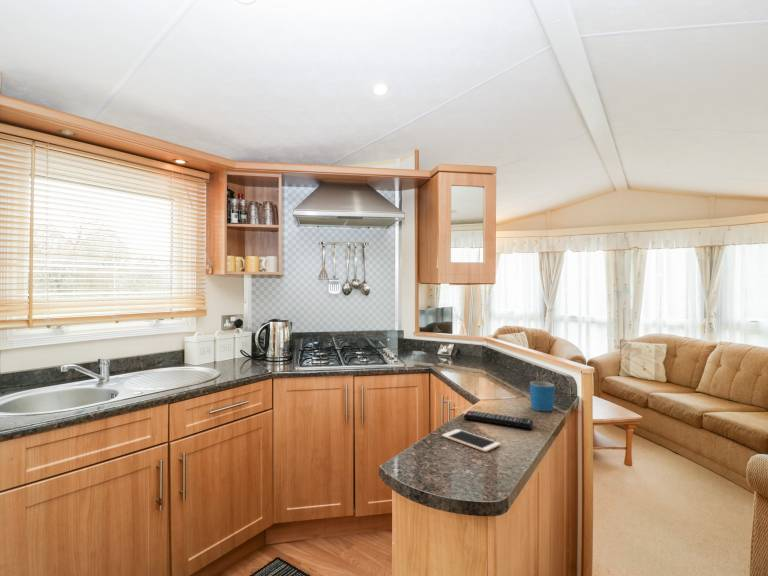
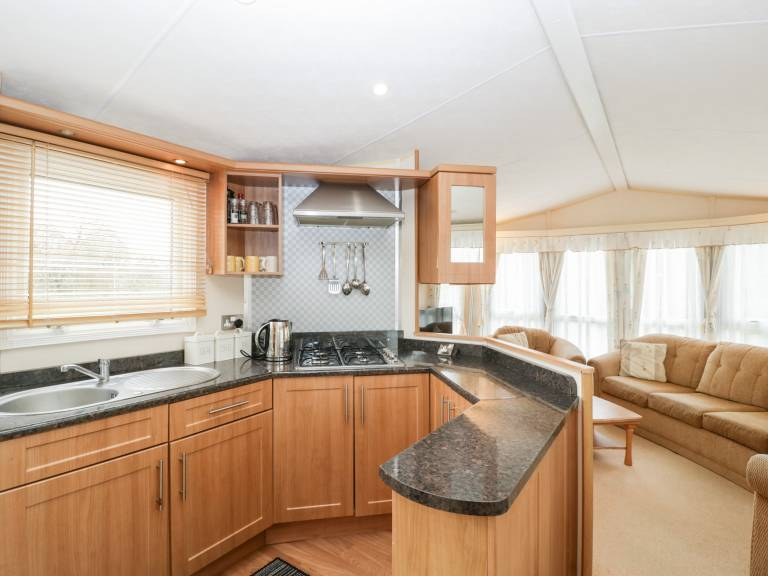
- remote control [462,410,534,430]
- cell phone [441,428,501,453]
- mug [529,380,555,412]
